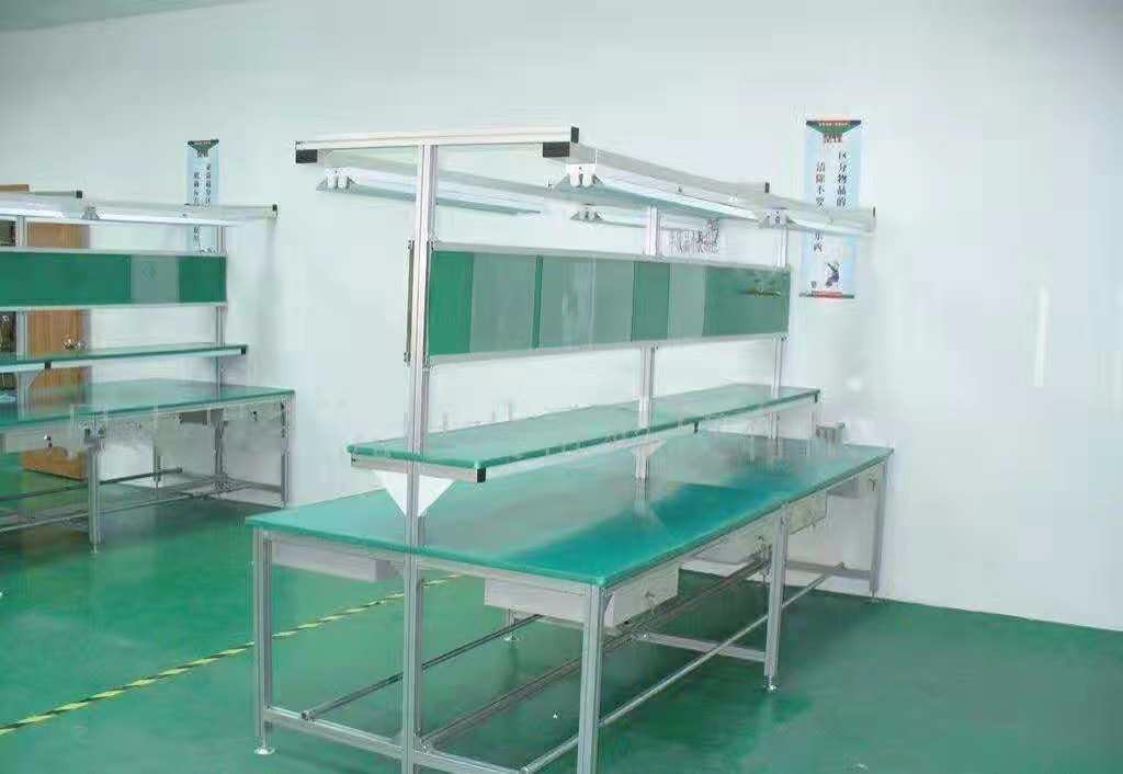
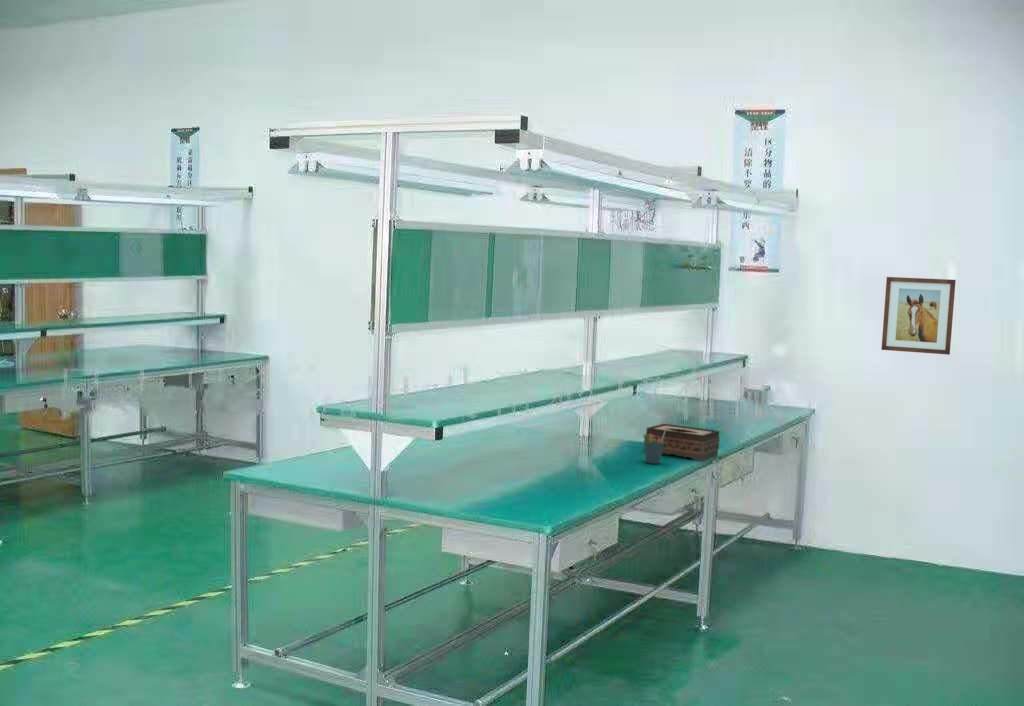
+ wall art [881,276,957,356]
+ tissue box [645,423,721,462]
+ pen holder [642,431,666,465]
